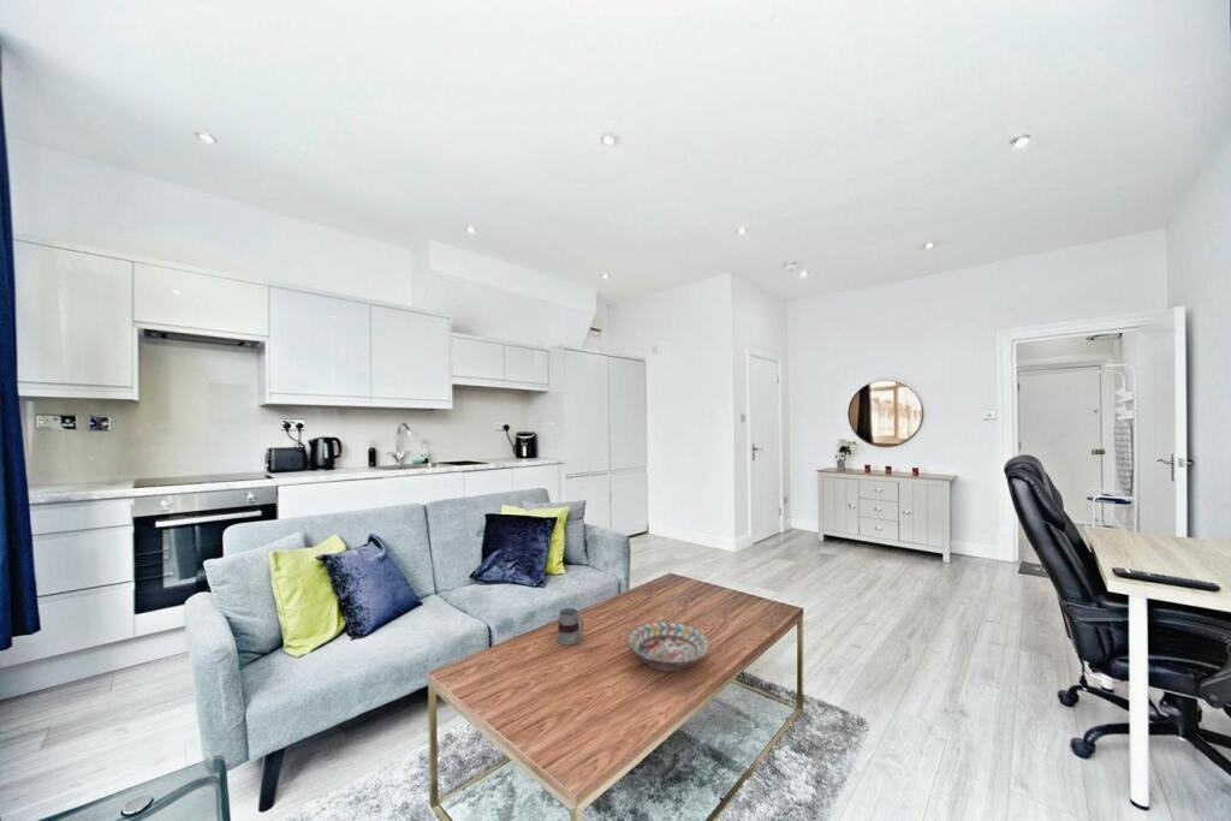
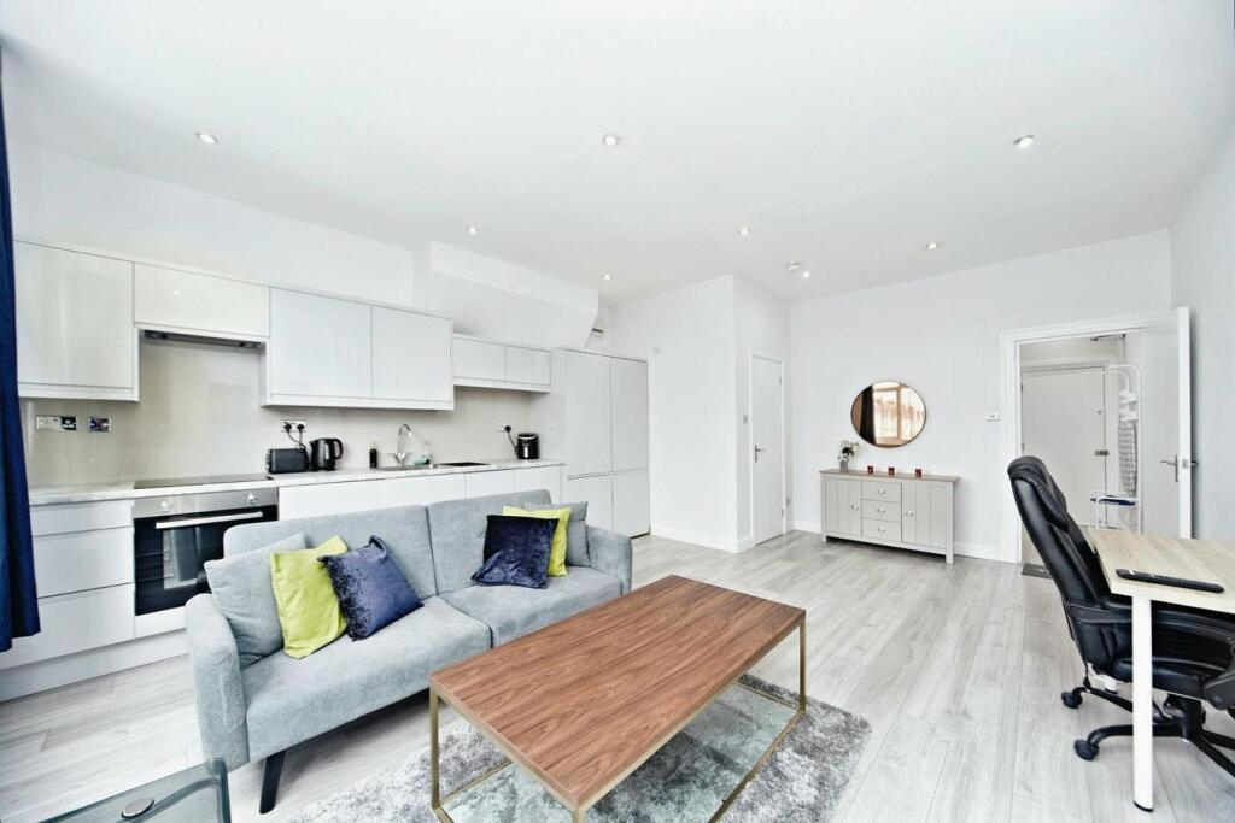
- decorative bowl [626,620,710,673]
- mug [555,607,584,647]
